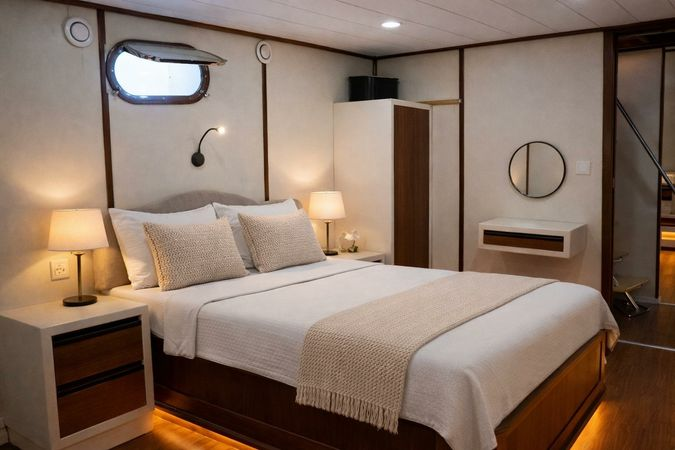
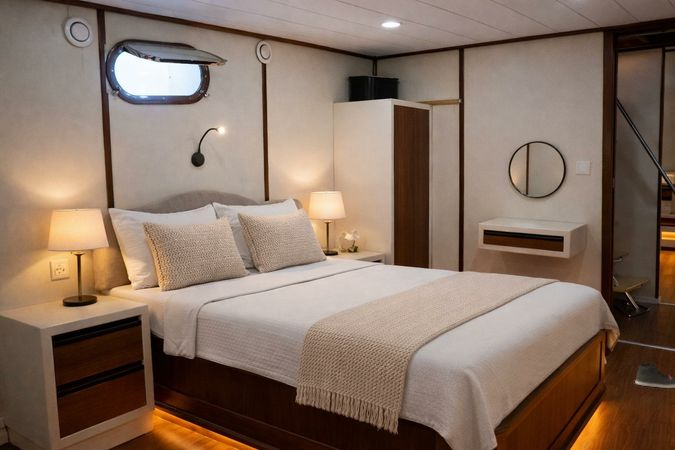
+ sneaker [634,361,675,389]
